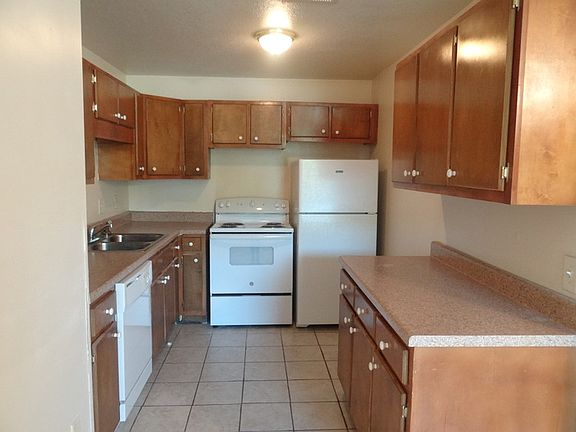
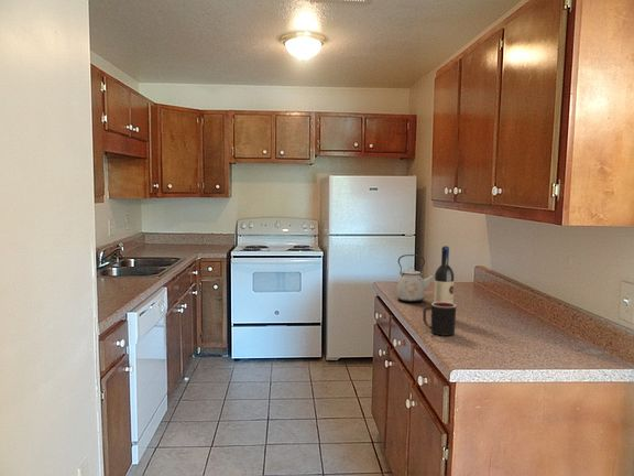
+ mug [422,302,457,337]
+ kettle [395,253,435,303]
+ wine bottle [433,245,456,304]
